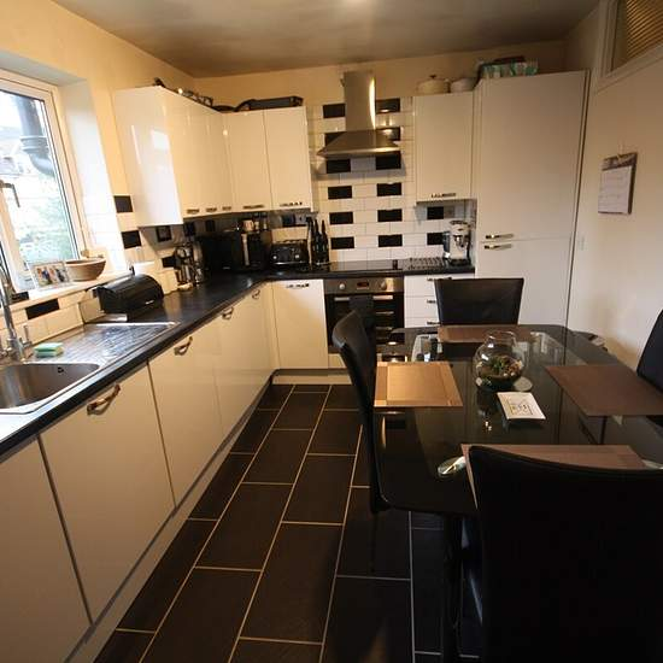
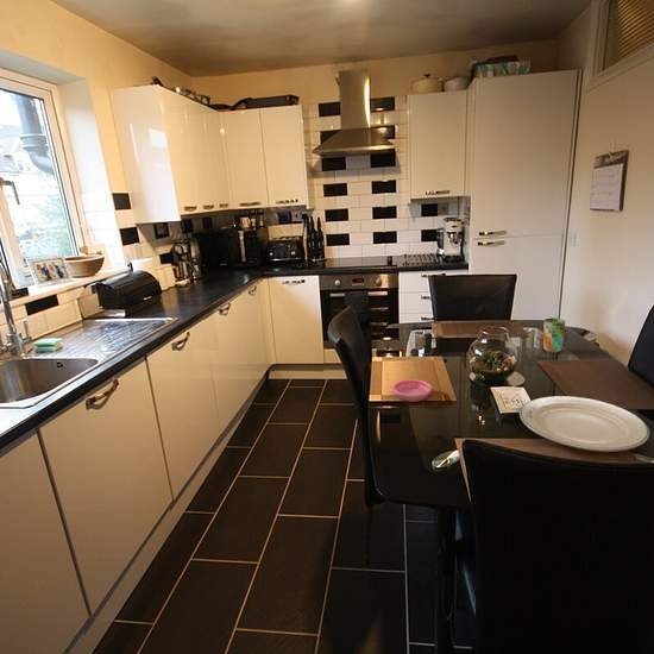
+ cup [542,317,567,354]
+ chinaware [518,395,650,453]
+ saucer [391,378,433,403]
